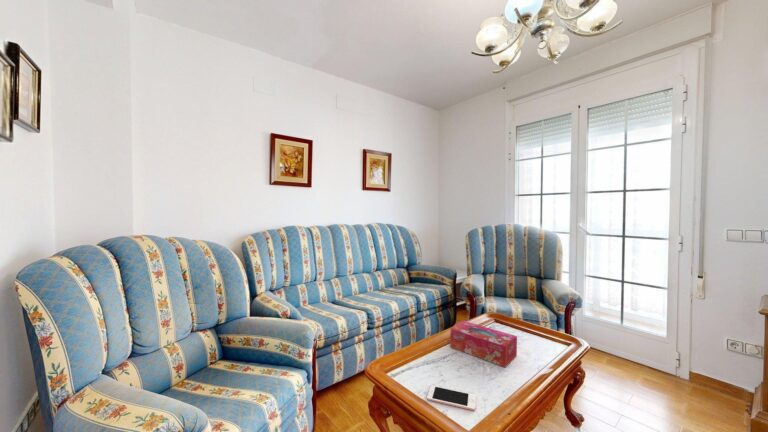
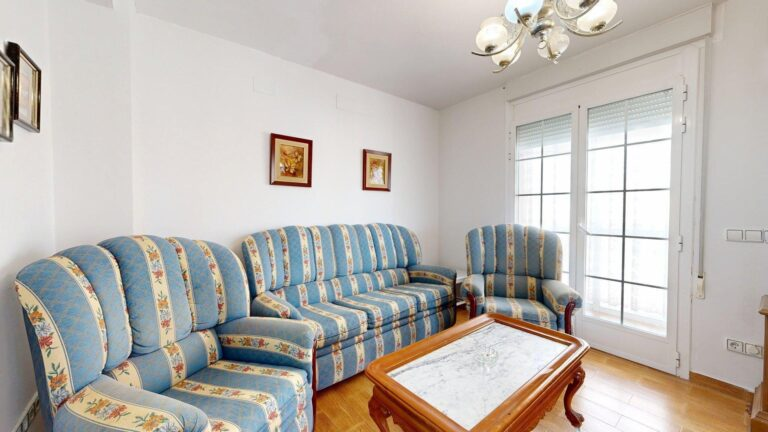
- tissue box [449,320,518,368]
- cell phone [426,384,477,412]
